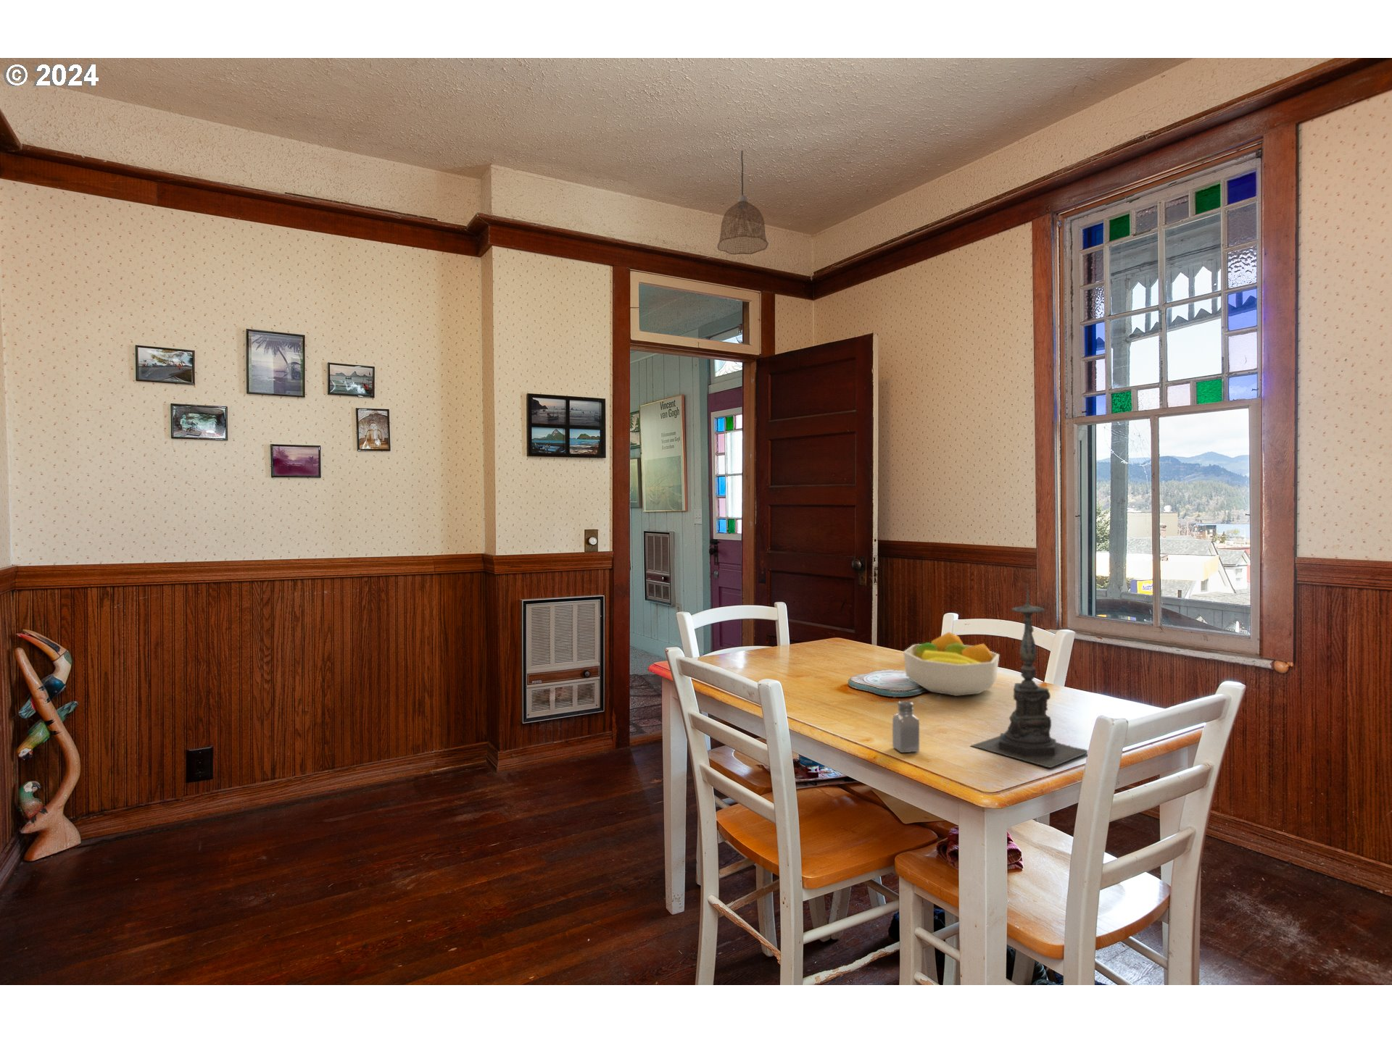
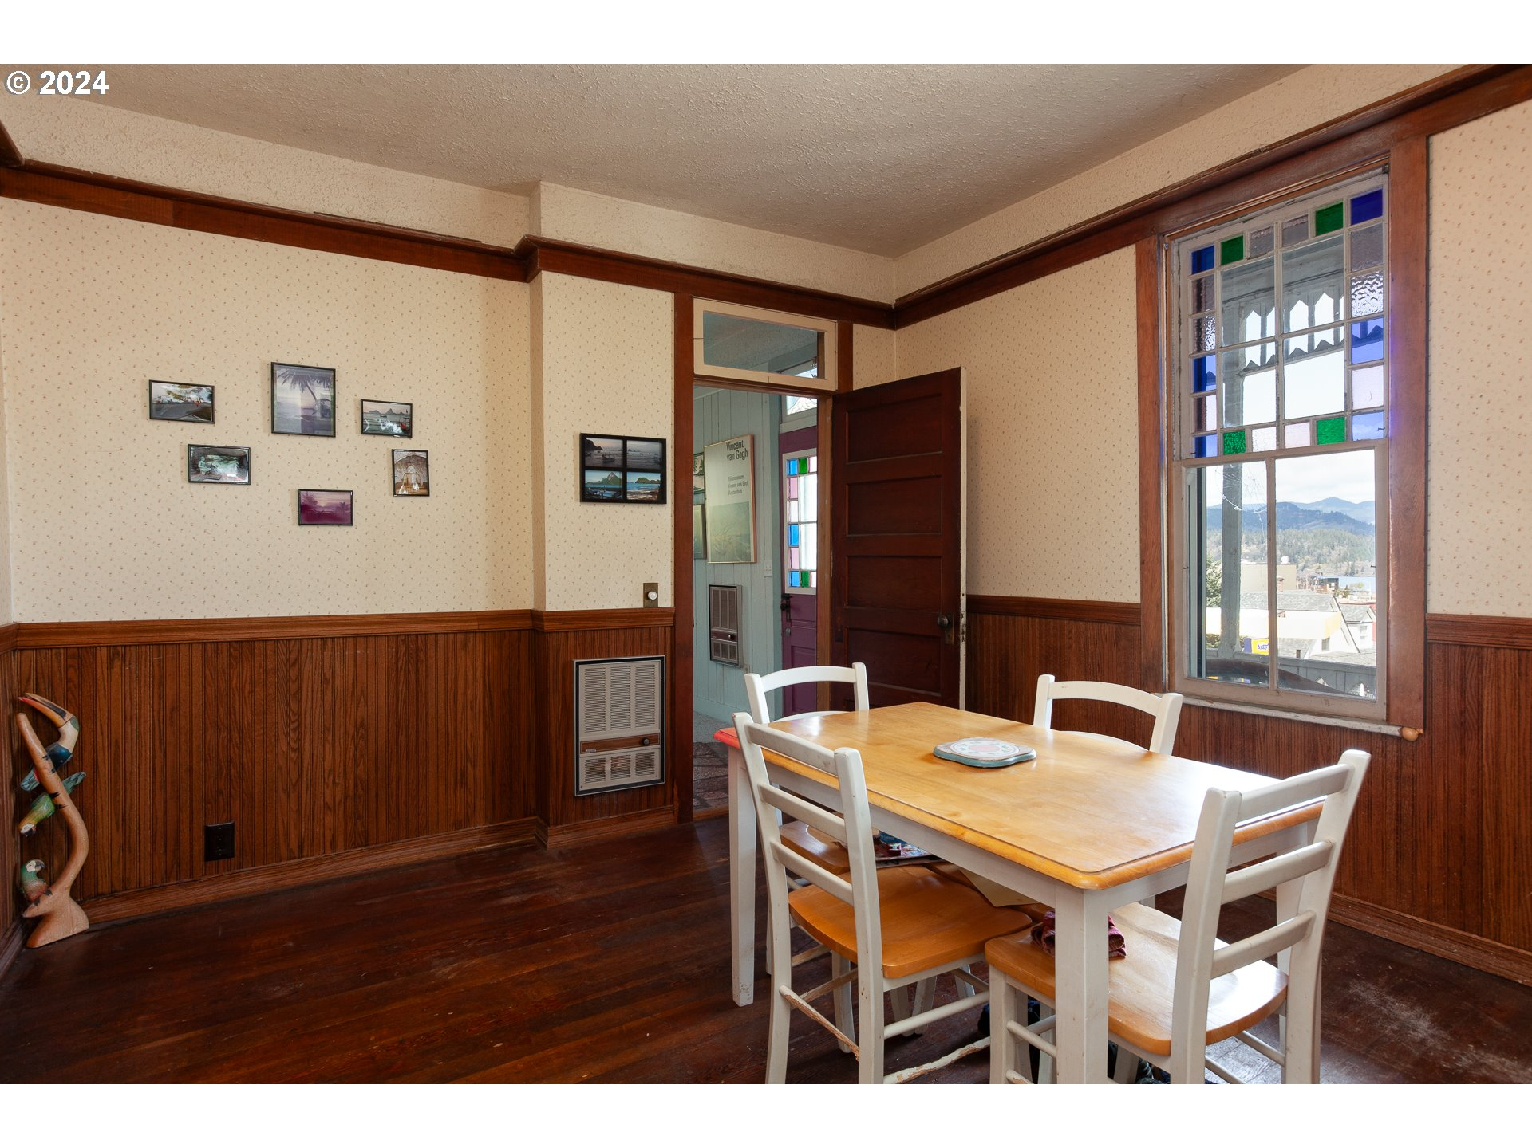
- fruit bowl [903,631,1000,697]
- saltshaker [892,700,920,754]
- pendant lamp [717,150,769,255]
- candle holder [969,583,1089,768]
